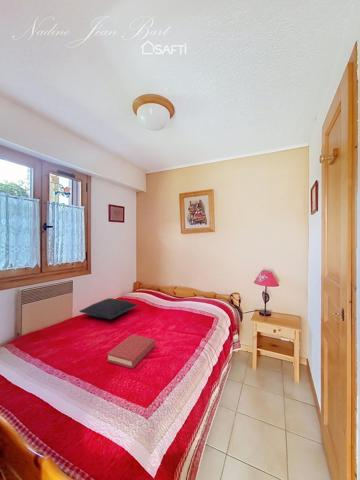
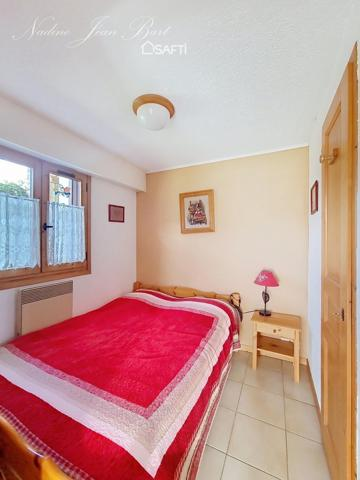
- hardback book [106,334,156,369]
- pillow [78,297,139,320]
